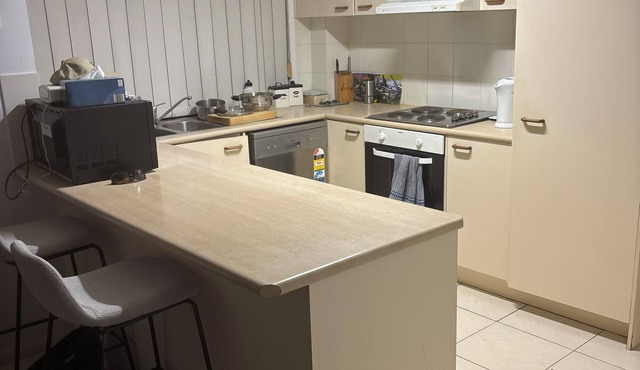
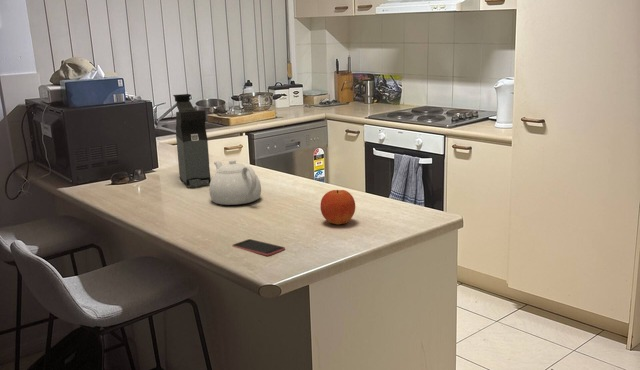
+ teapot [208,159,262,206]
+ fruit [319,189,356,226]
+ coffee maker [172,93,212,188]
+ smartphone [231,238,286,257]
